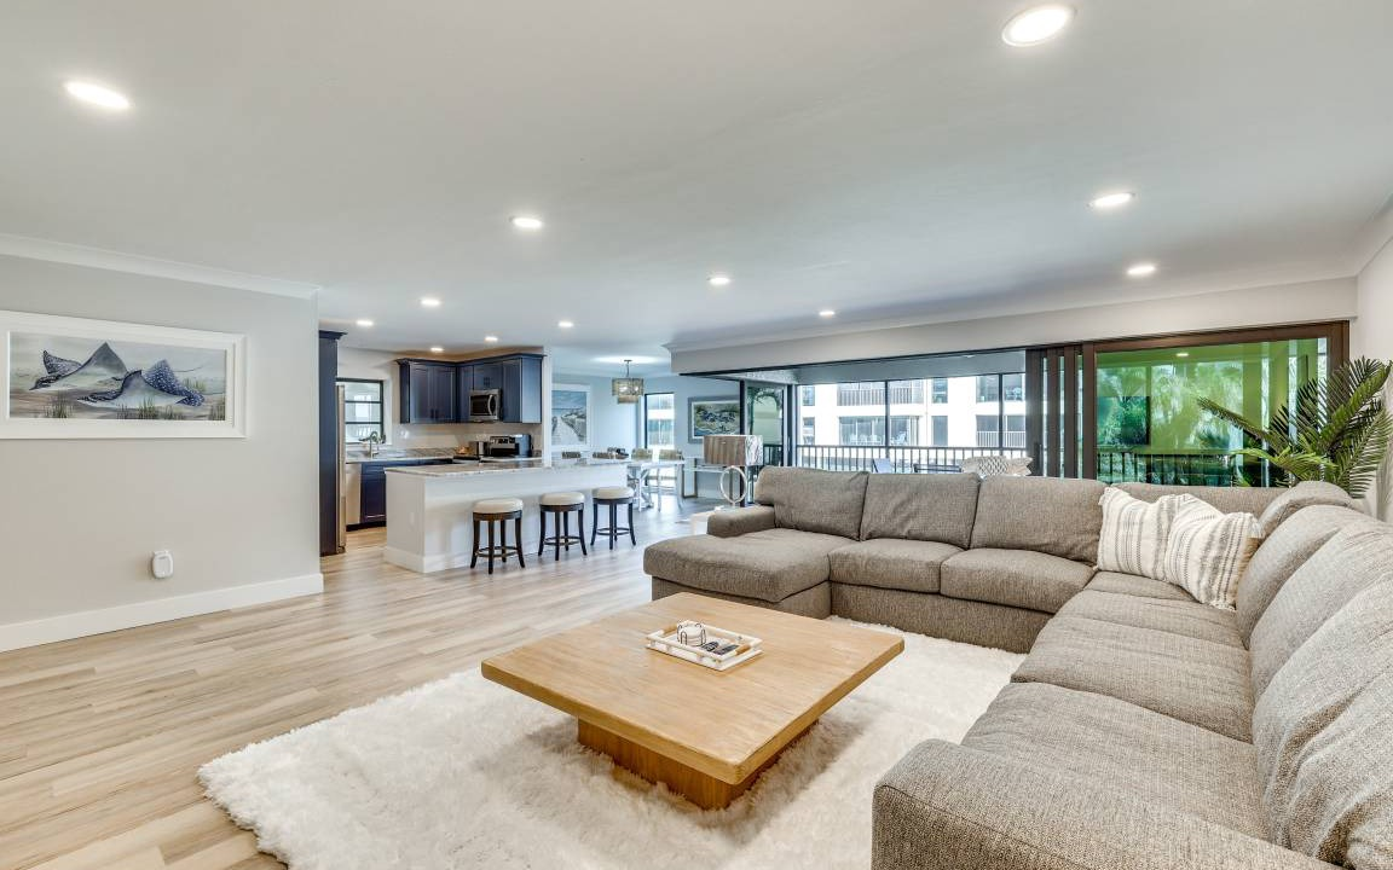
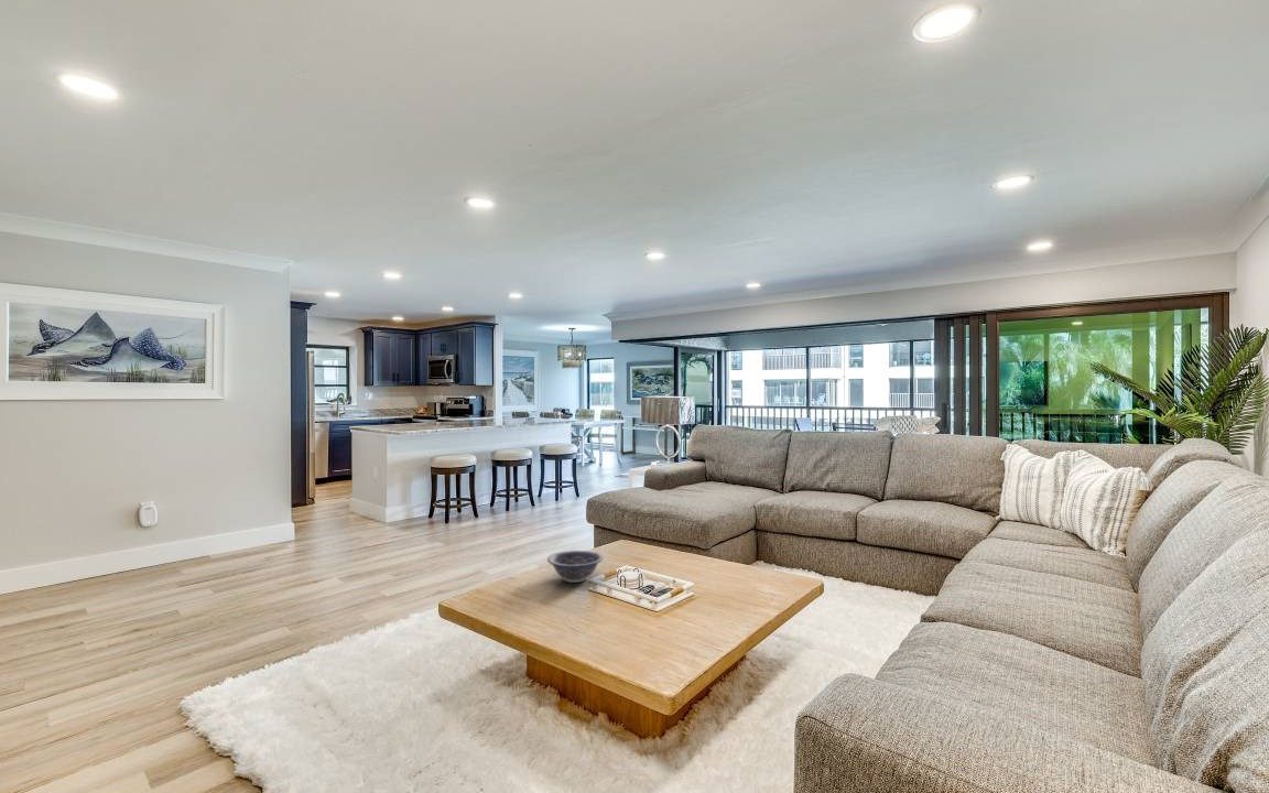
+ decorative bowl [546,550,605,584]
